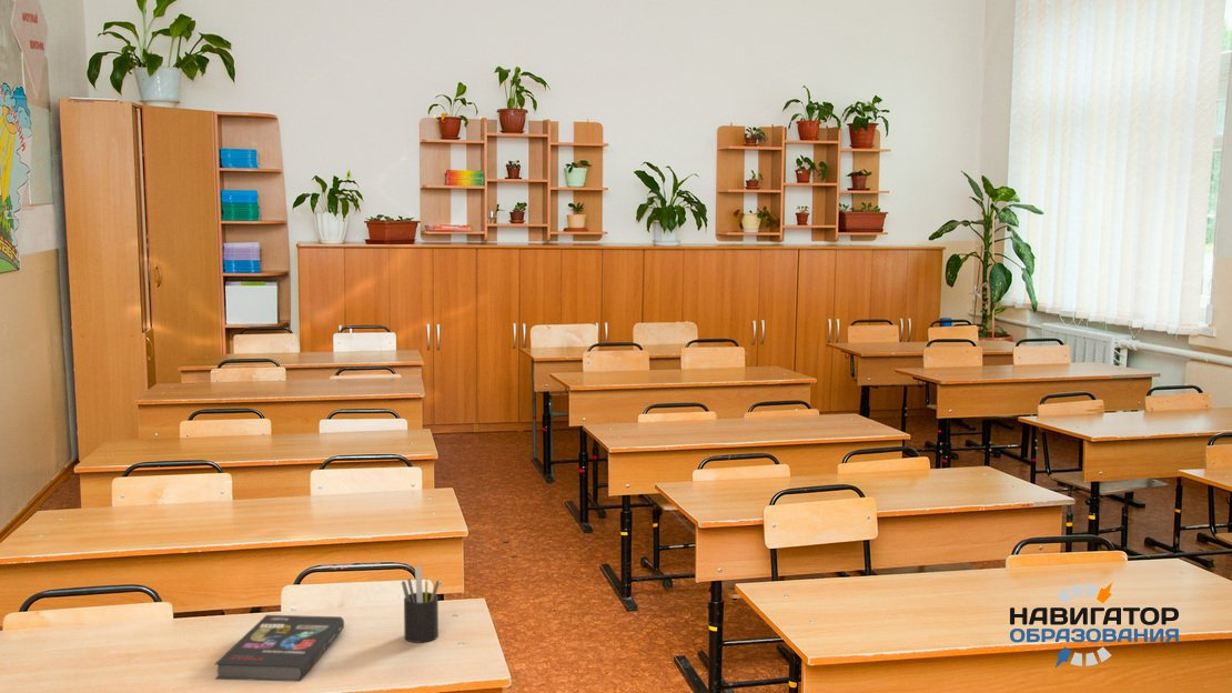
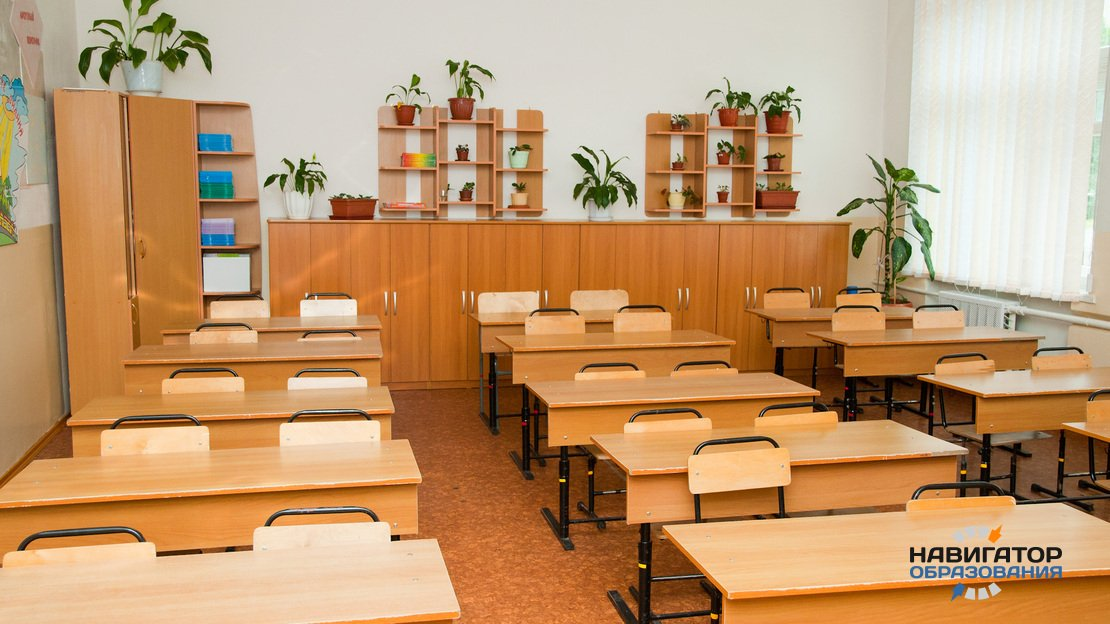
- book [214,614,345,683]
- pen holder [401,565,441,644]
